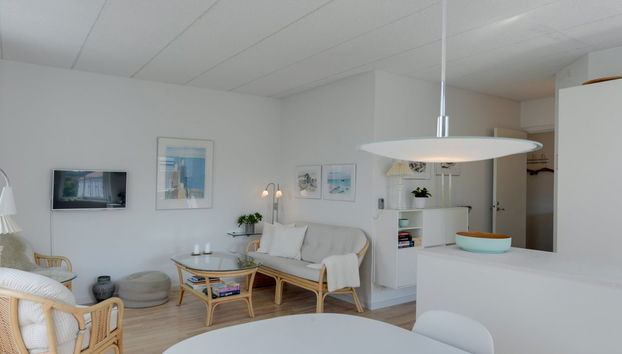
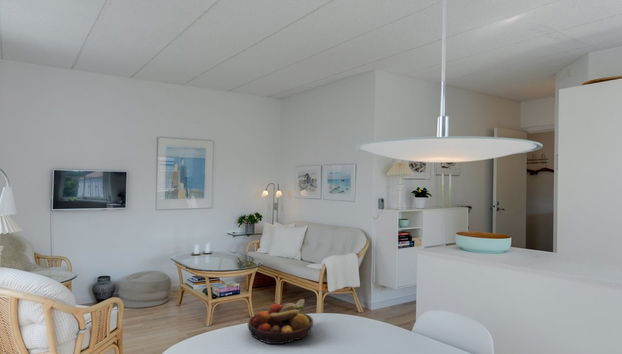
+ fruit bowl [247,298,314,345]
